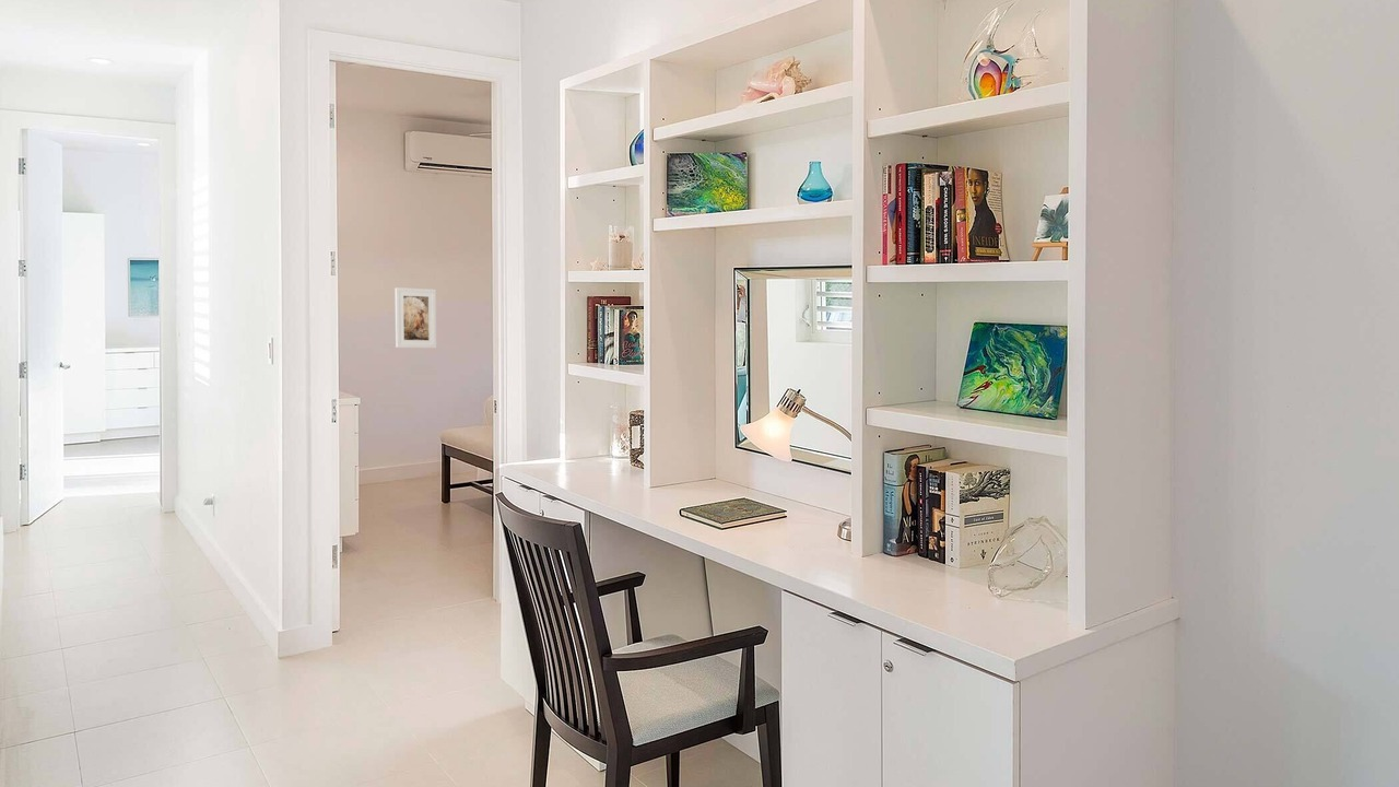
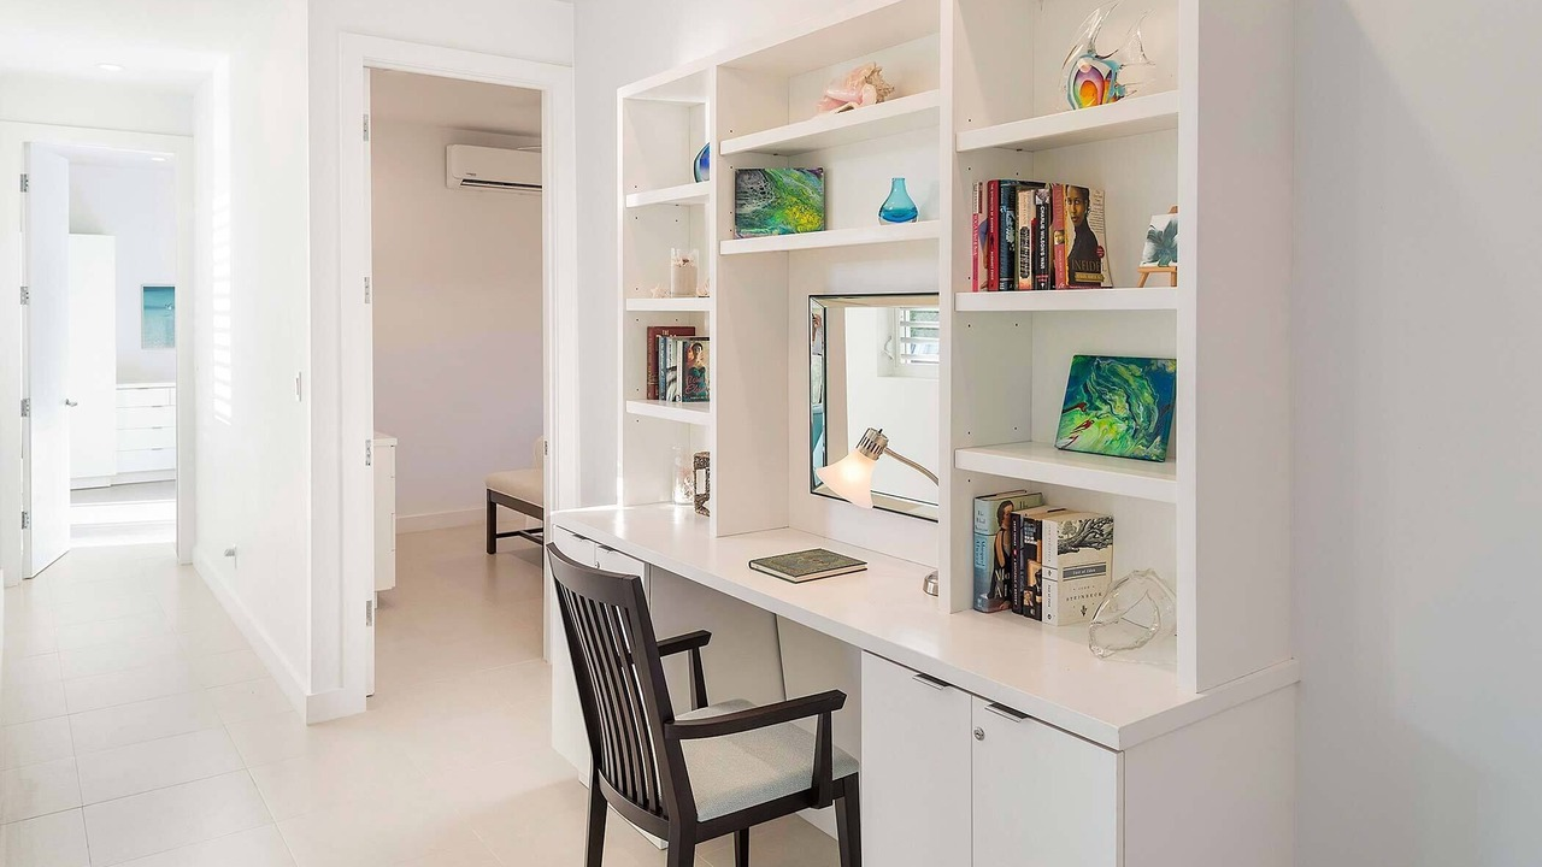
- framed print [395,286,437,349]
